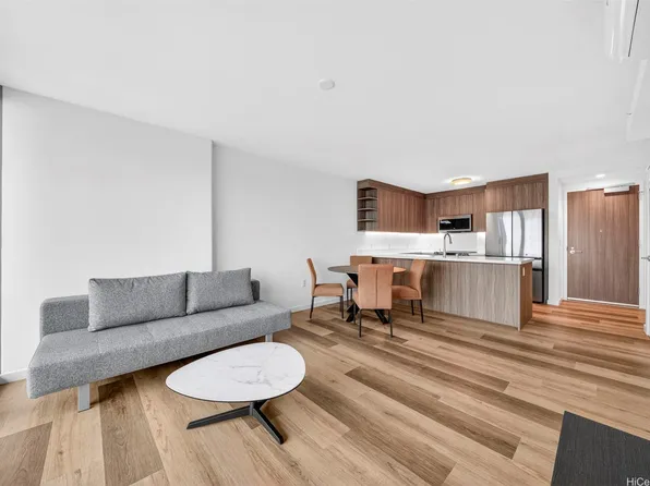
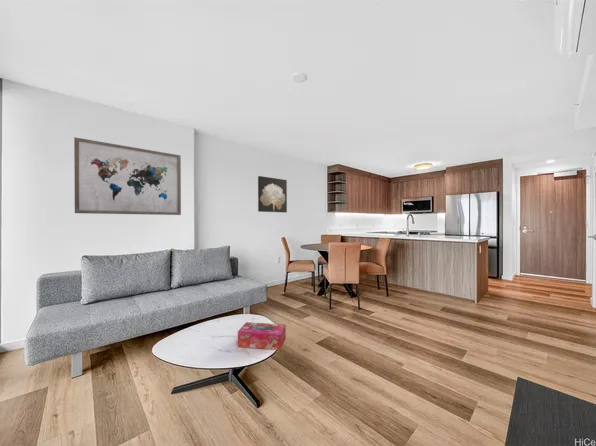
+ tissue box [237,321,287,351]
+ wall art [257,175,288,213]
+ wall art [73,136,182,216]
